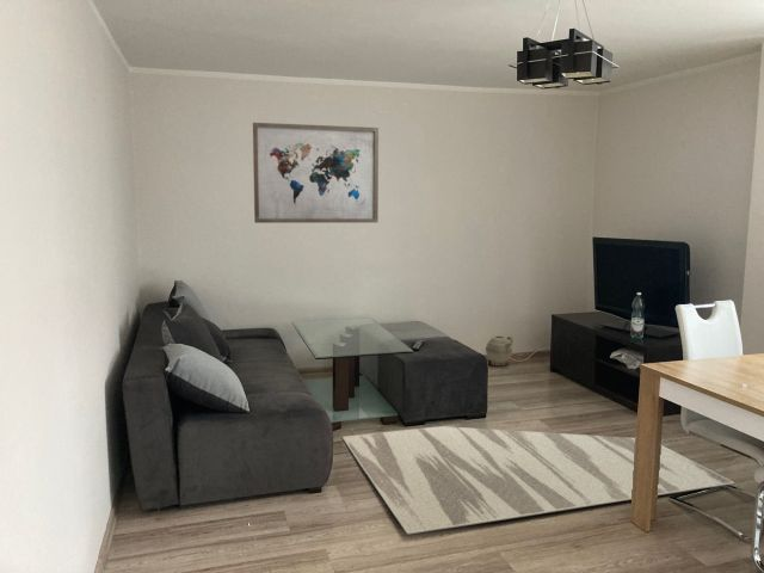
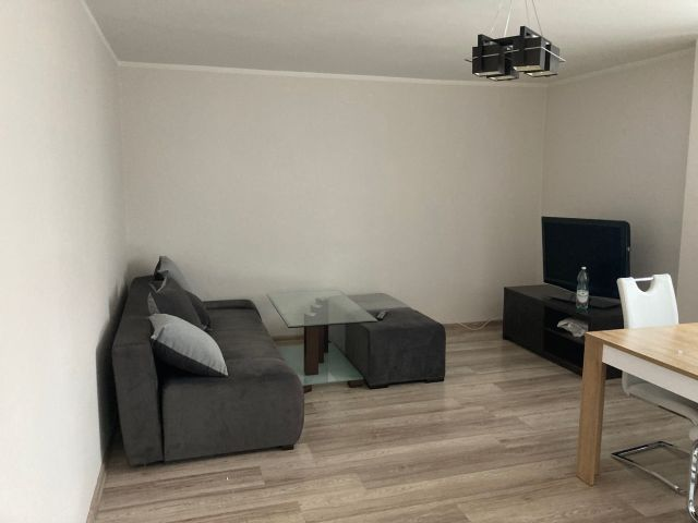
- rug [341,423,735,536]
- wall art [252,122,380,224]
- ceramic jug [485,335,515,366]
